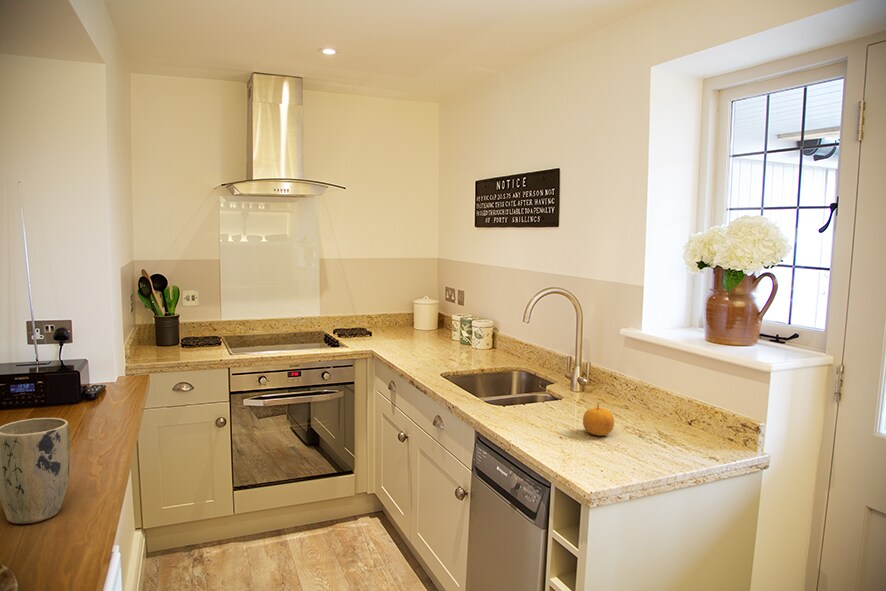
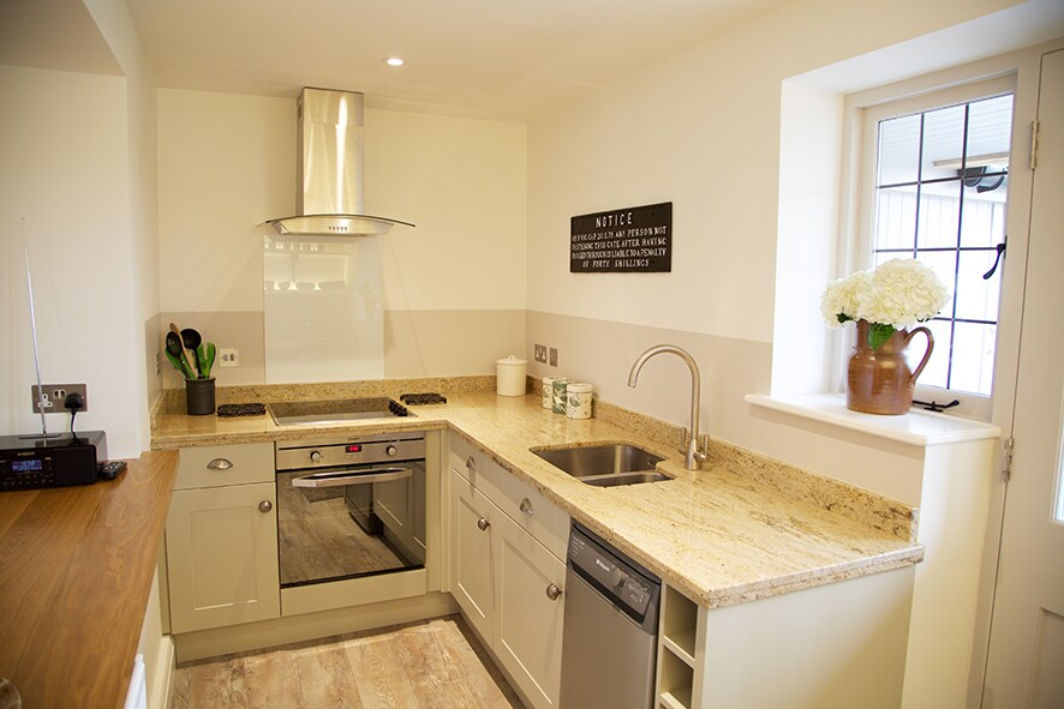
- plant pot [0,417,71,525]
- fruit [582,401,615,437]
